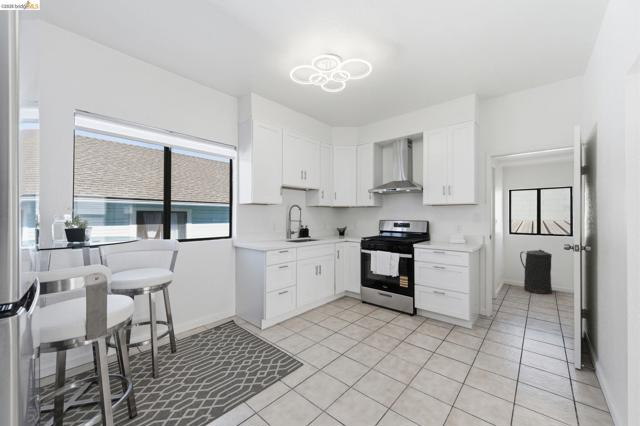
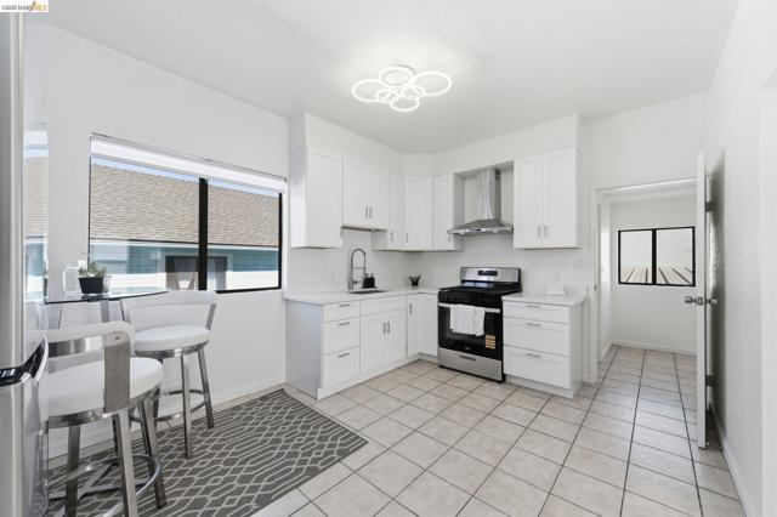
- trash can [519,249,553,295]
